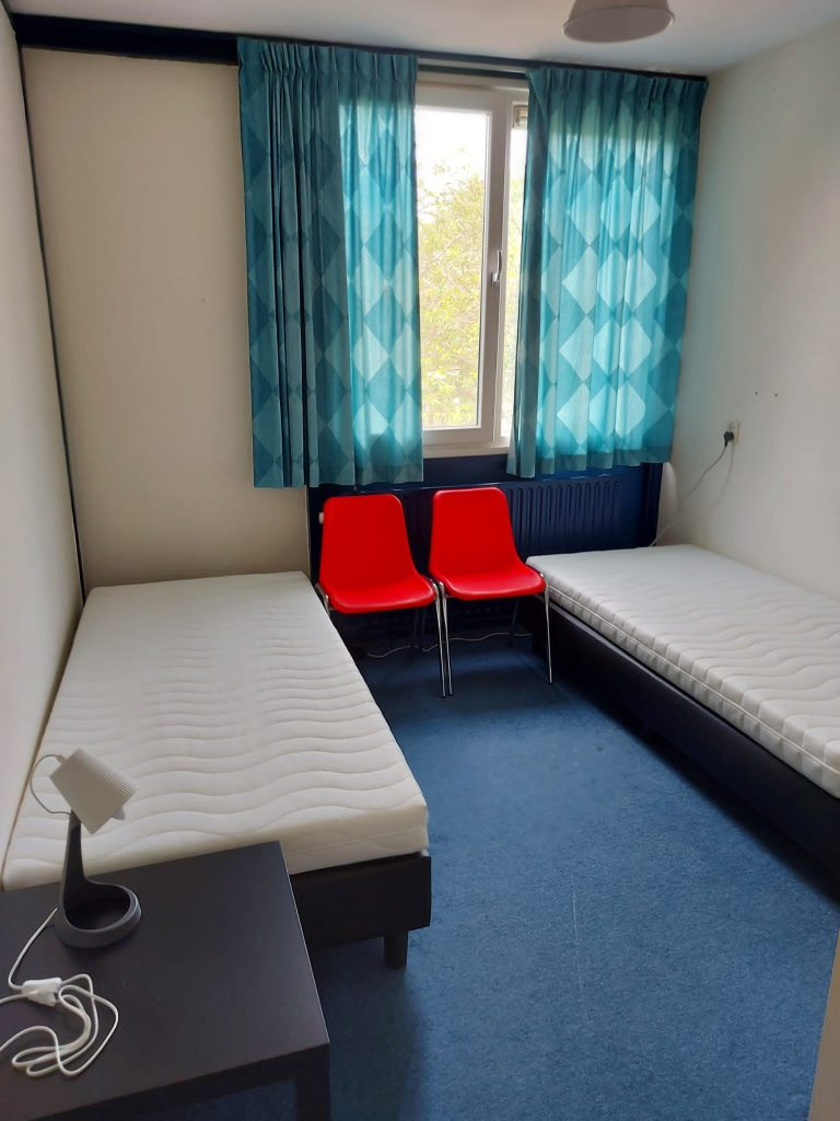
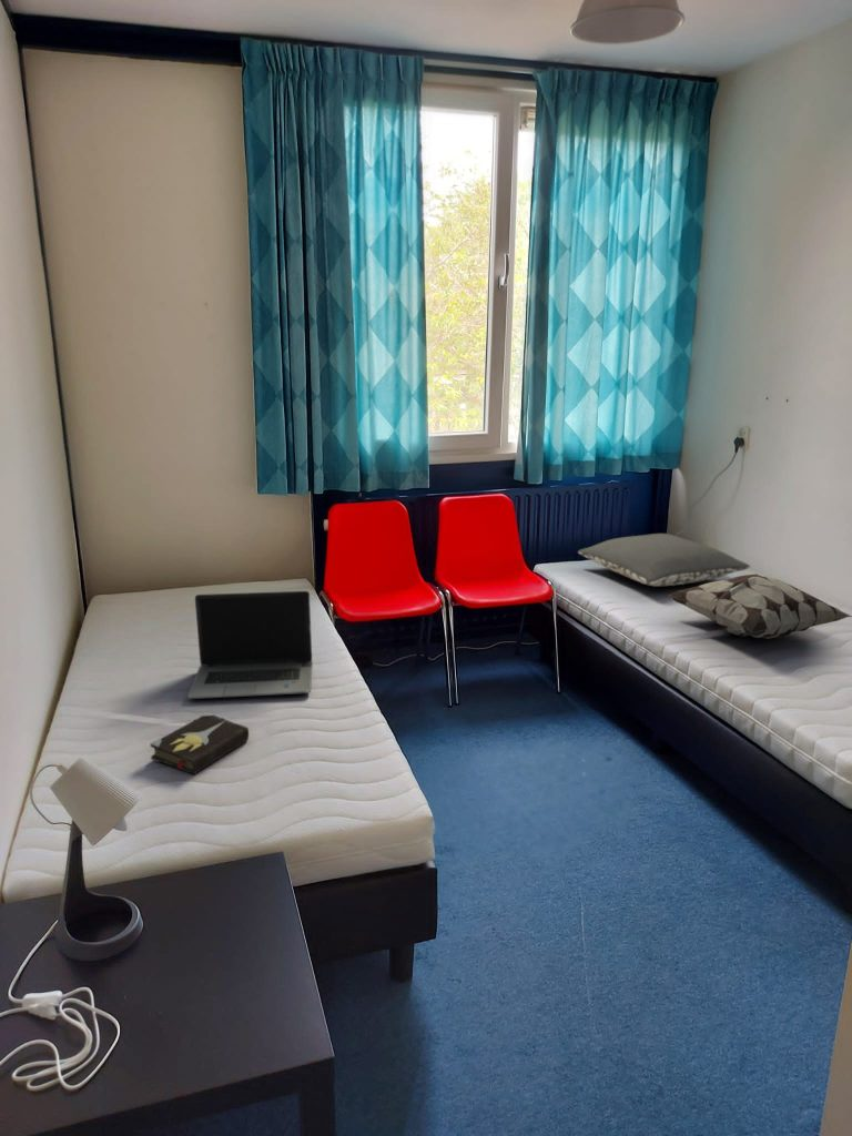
+ decorative pillow [667,572,852,640]
+ pillow [577,532,751,588]
+ hardback book [150,711,250,775]
+ laptop computer [186,590,314,700]
